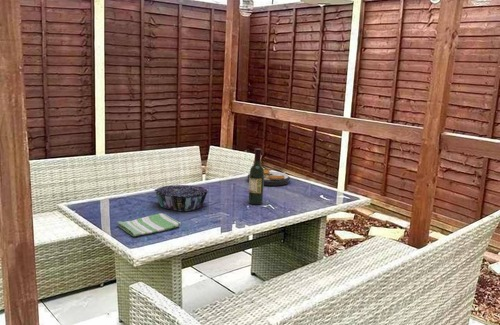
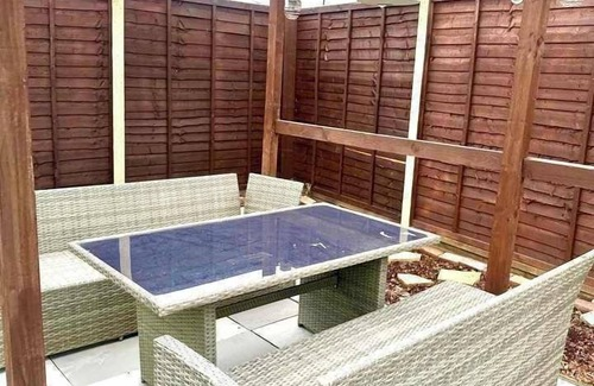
- plate [247,168,291,187]
- decorative bowl [153,184,209,212]
- wine bottle [247,148,265,206]
- dish towel [117,212,182,237]
